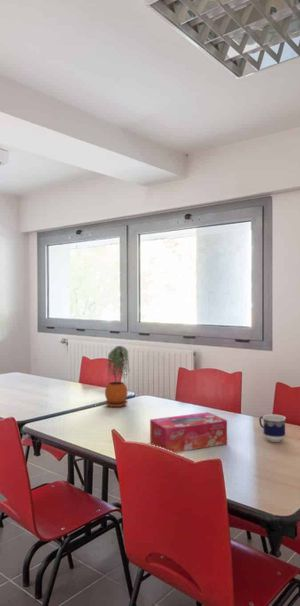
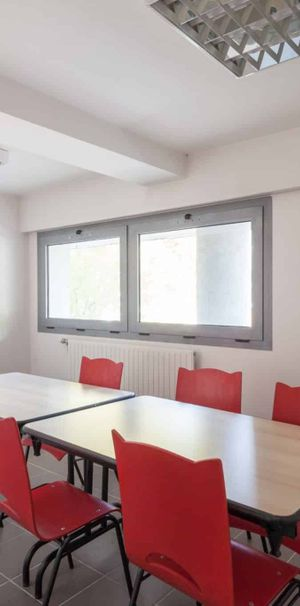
- tissue box [149,411,228,453]
- cup [258,413,287,443]
- potted plant [104,345,131,408]
